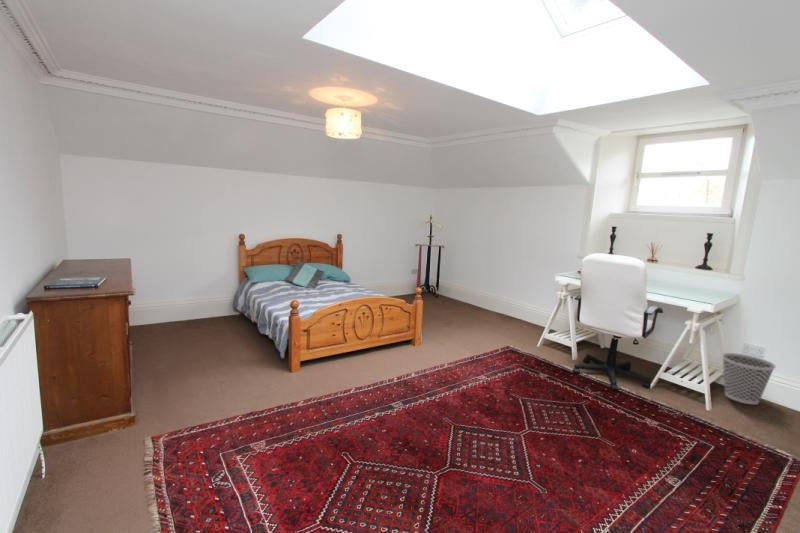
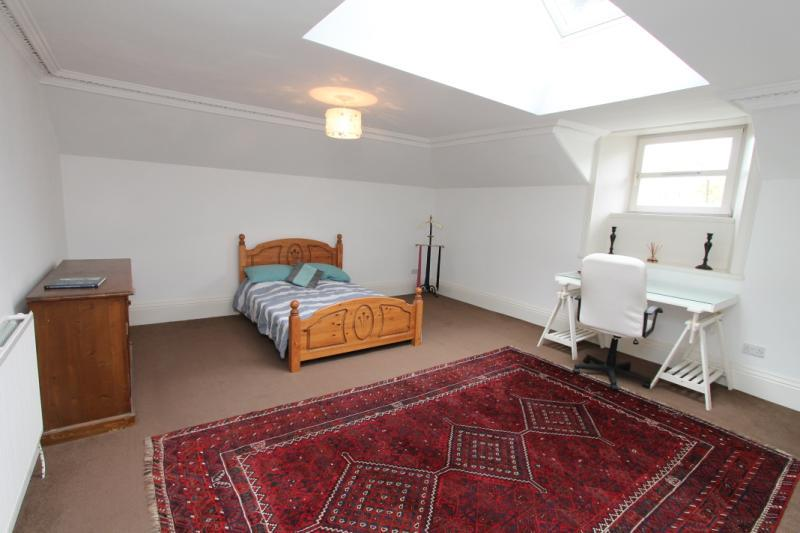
- wastebasket [721,352,777,405]
